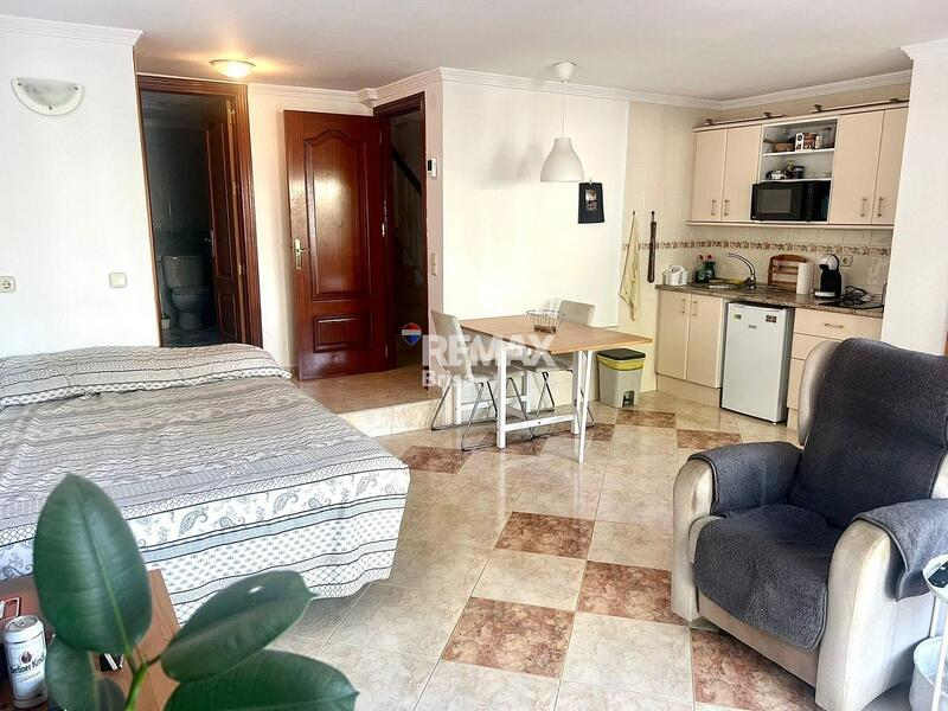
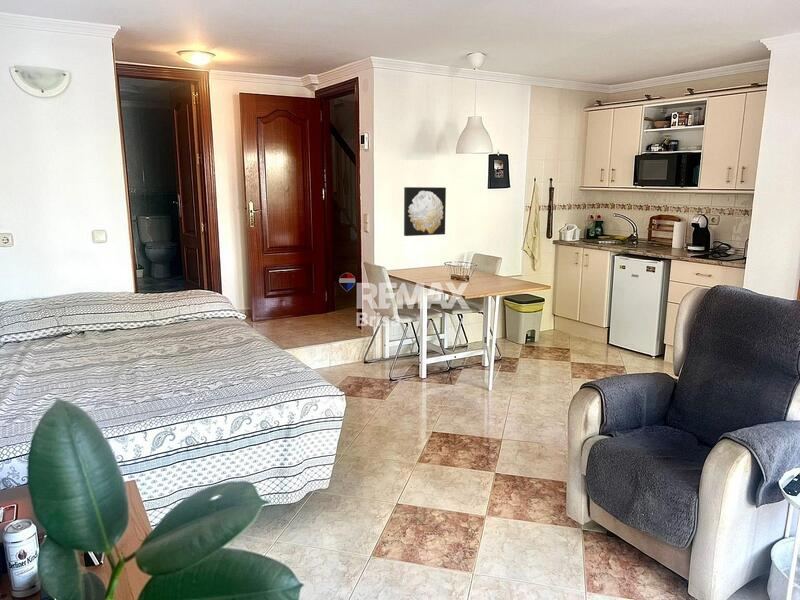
+ wall art [403,186,447,237]
